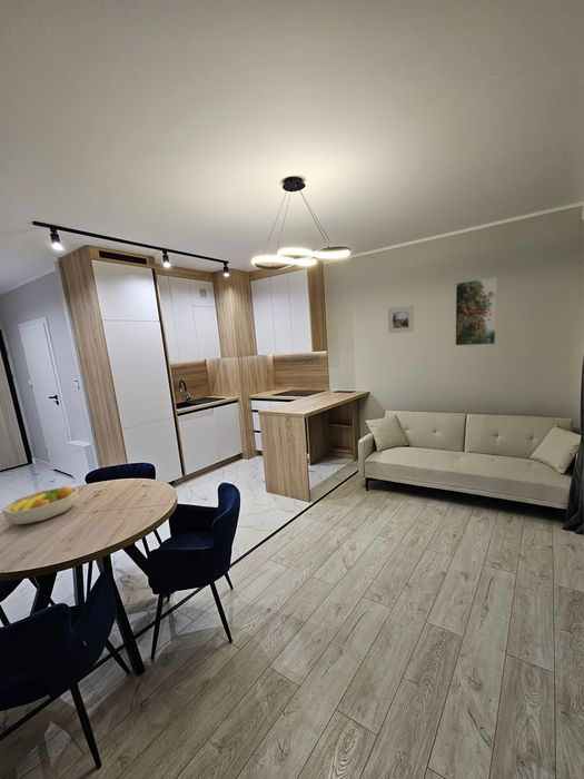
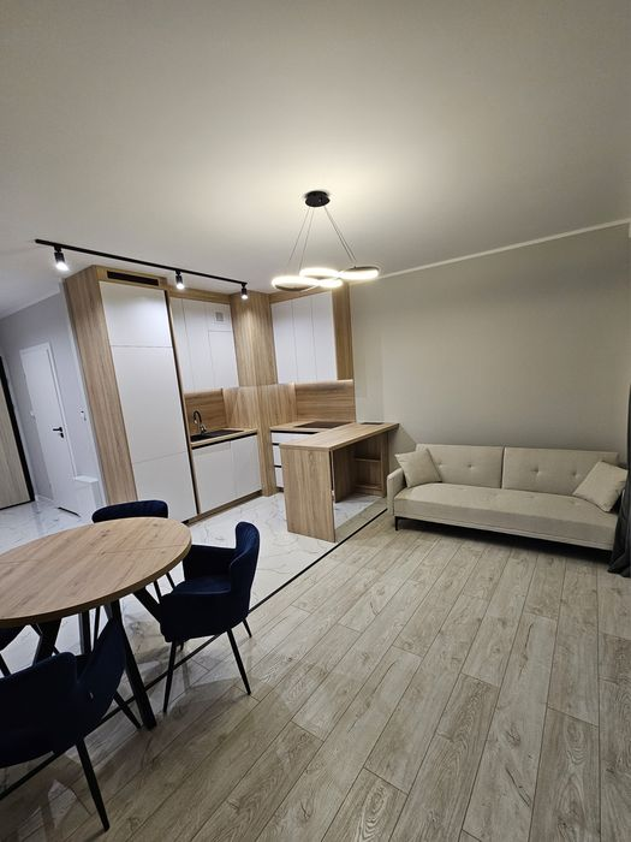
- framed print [454,276,498,346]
- fruit bowl [0,485,79,525]
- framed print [387,305,415,334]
